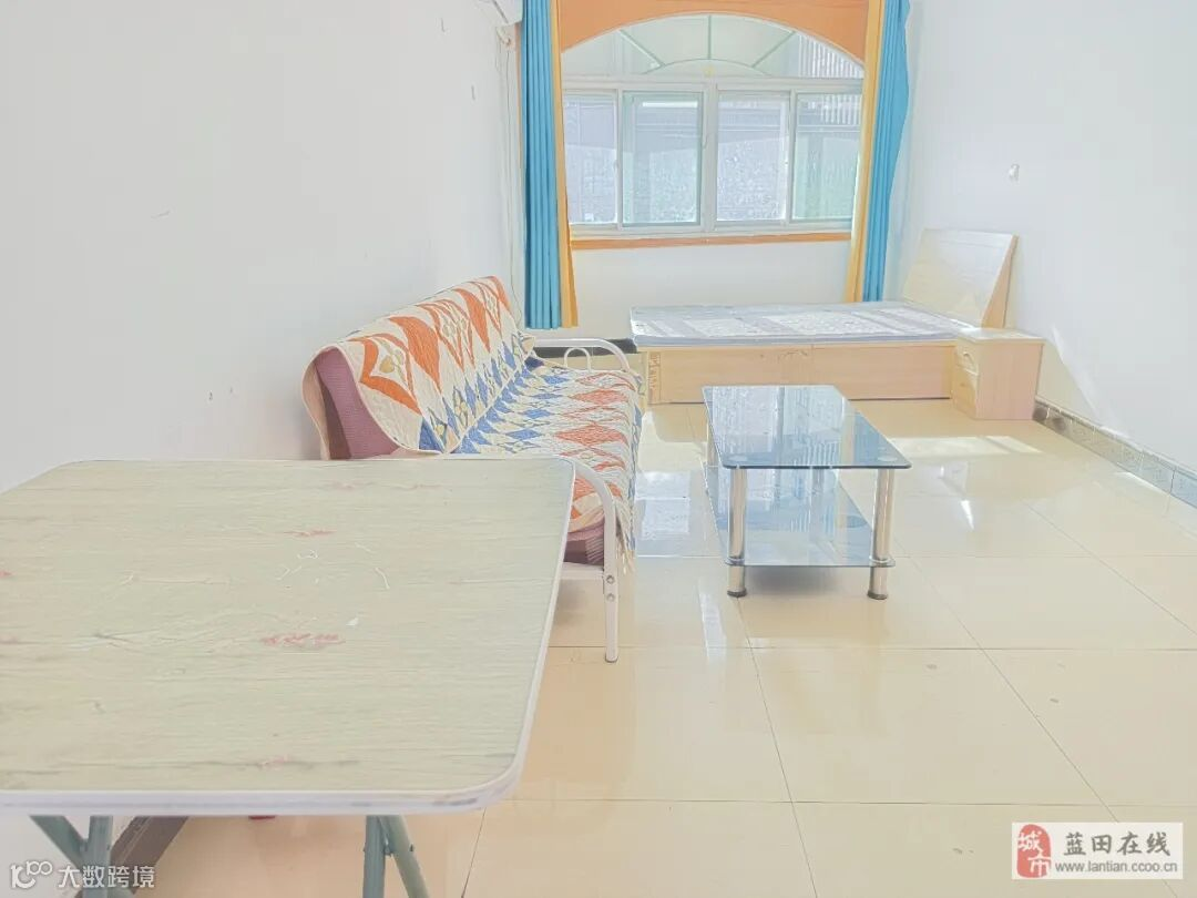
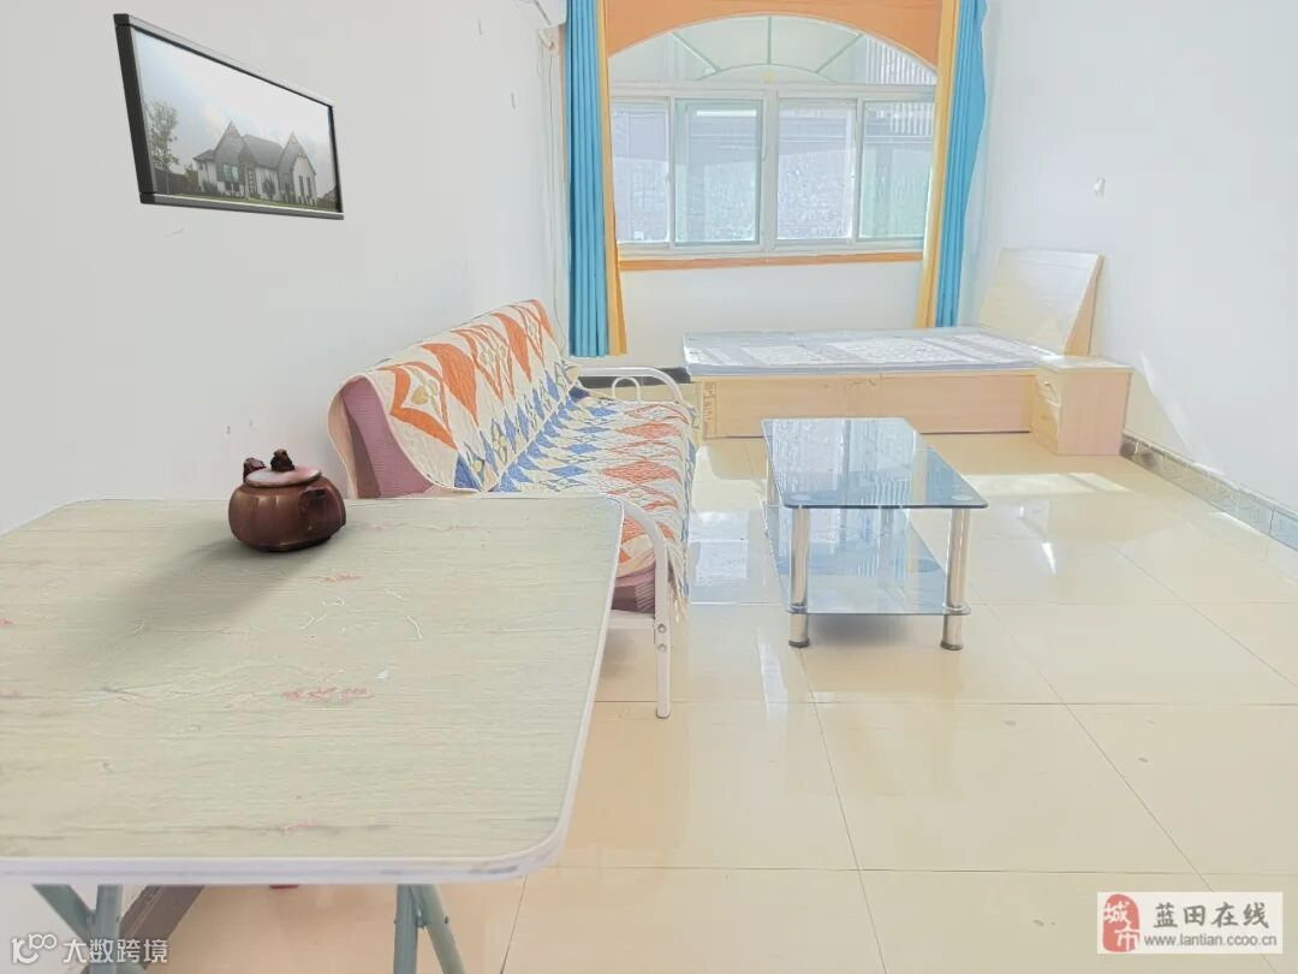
+ teapot [227,449,347,552]
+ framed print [112,12,345,221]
